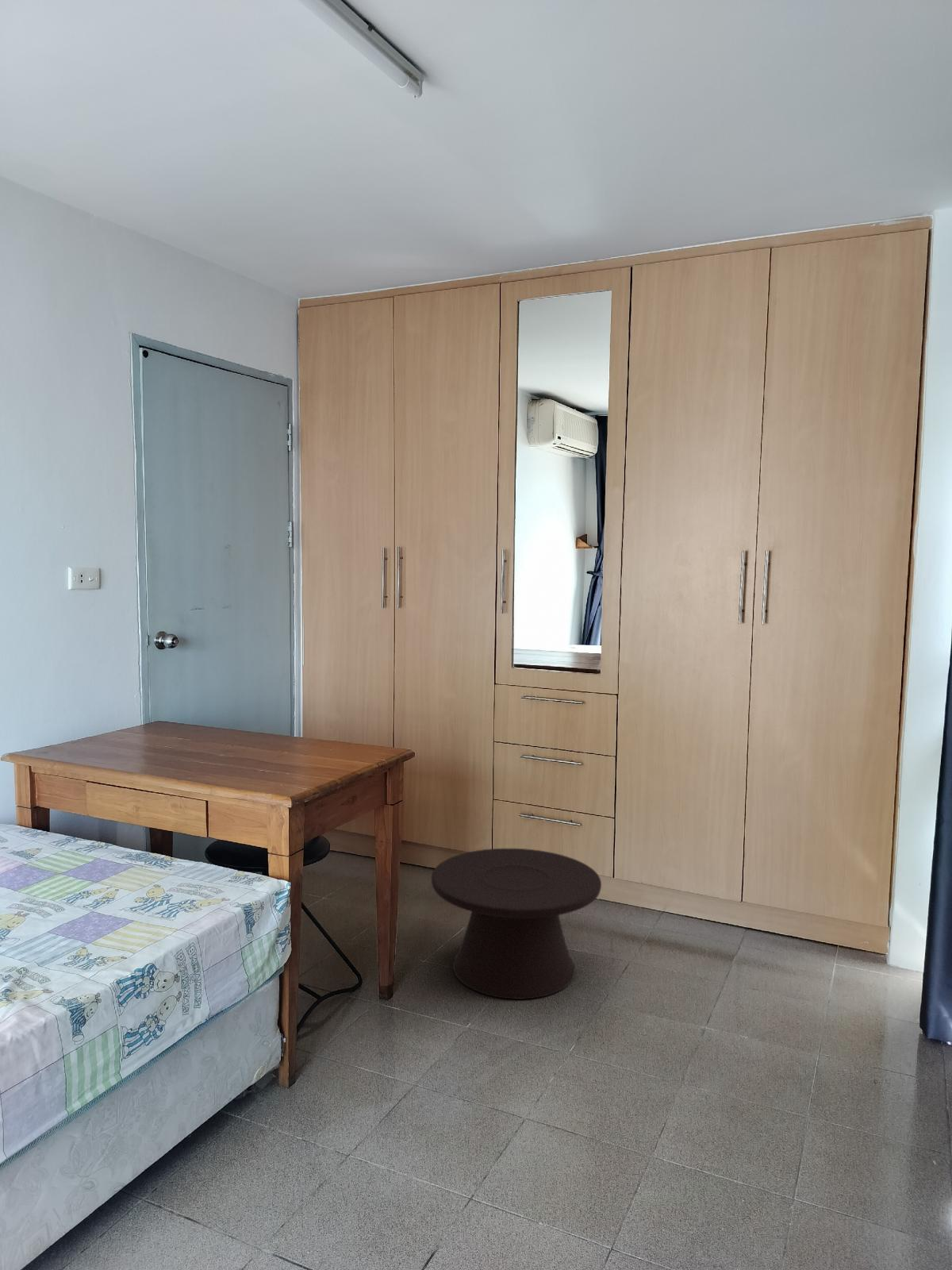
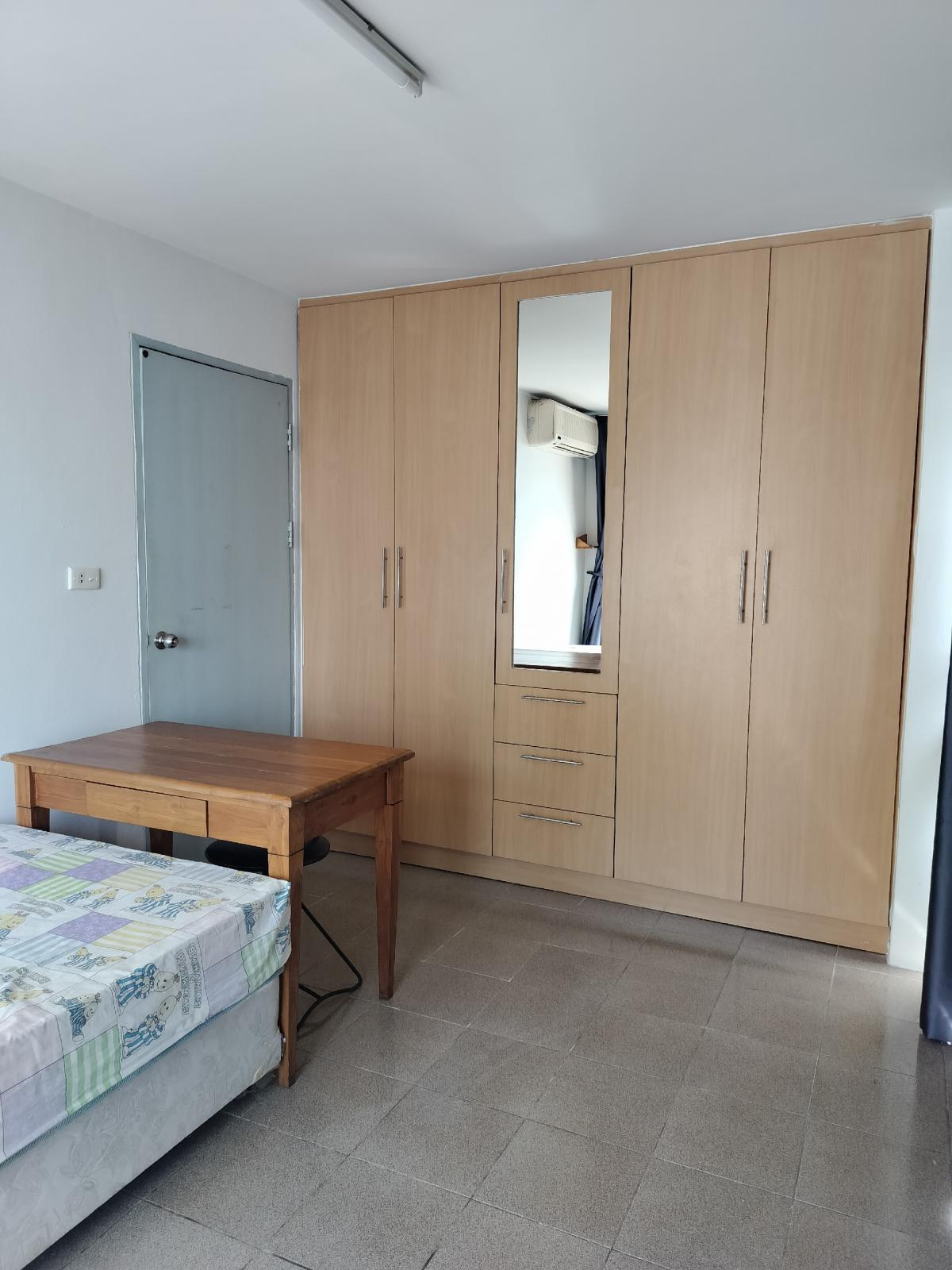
- side table [431,848,602,1000]
